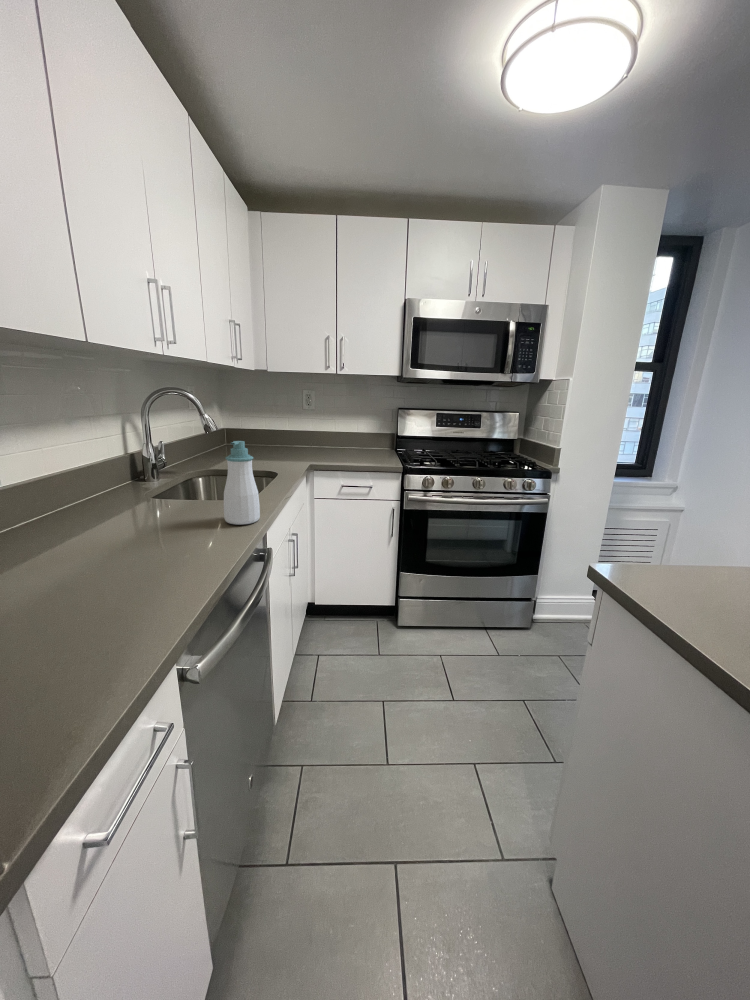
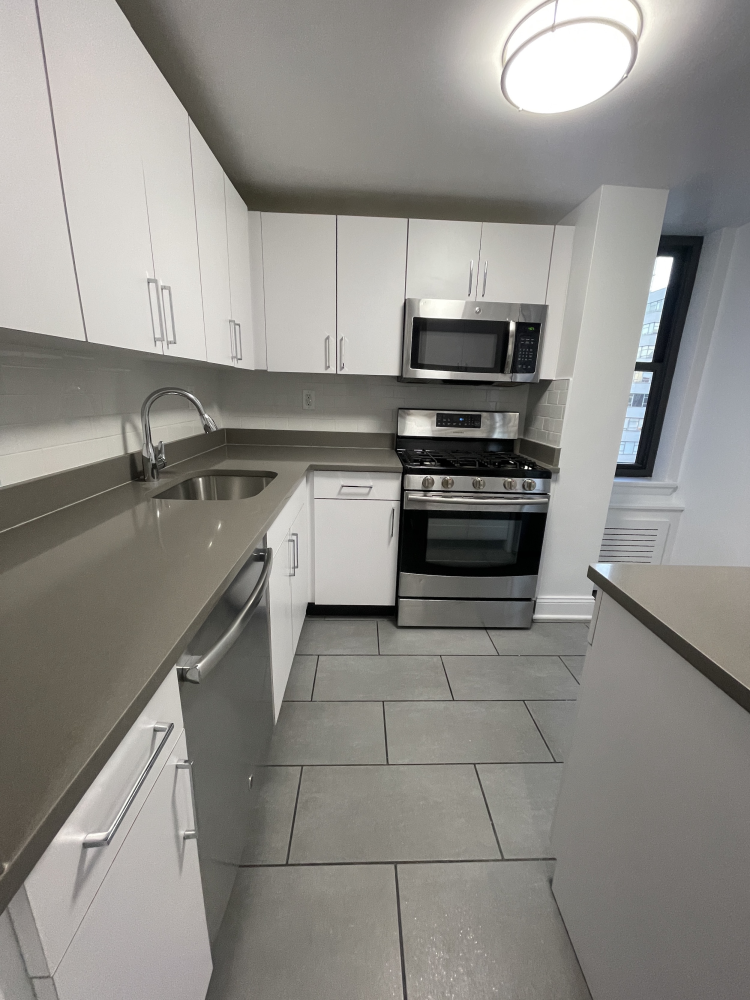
- soap bottle [223,440,261,525]
